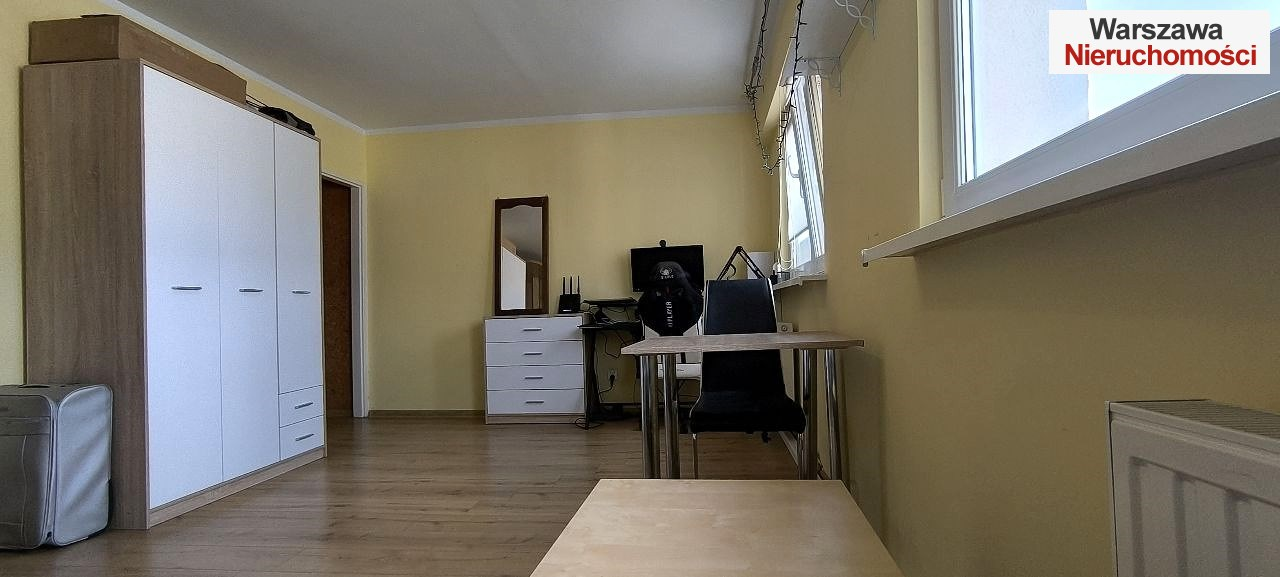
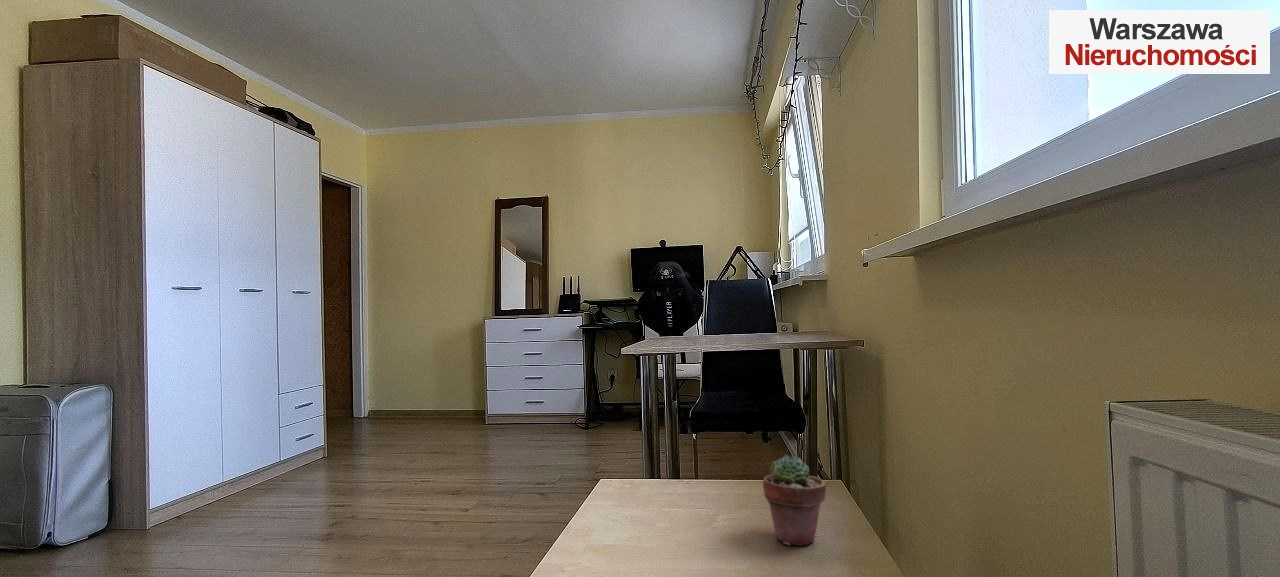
+ potted succulent [762,454,827,546]
